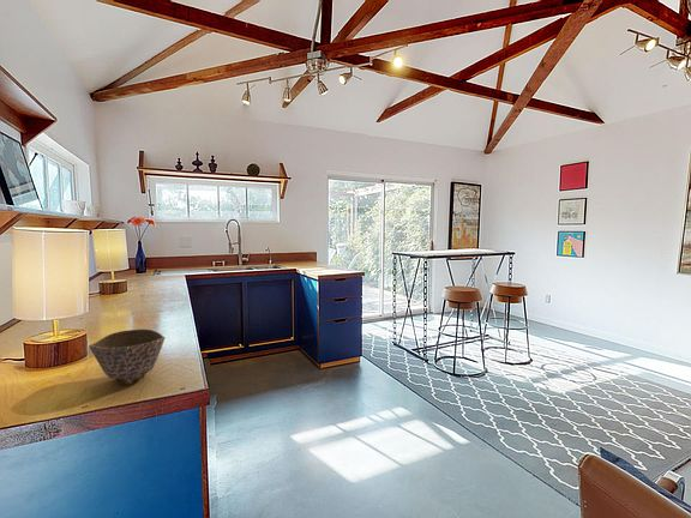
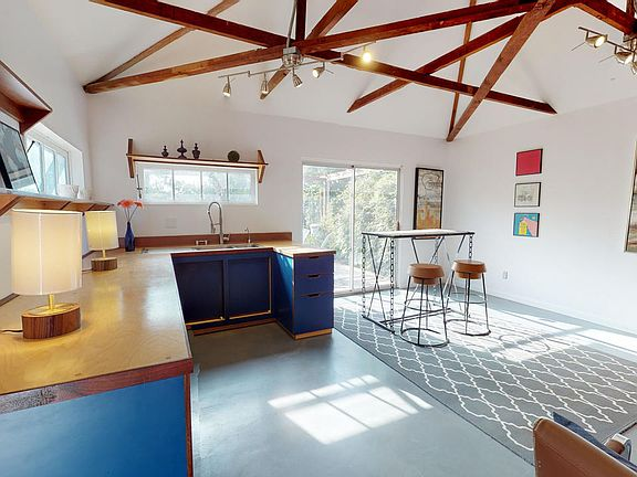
- bowl [88,329,167,386]
